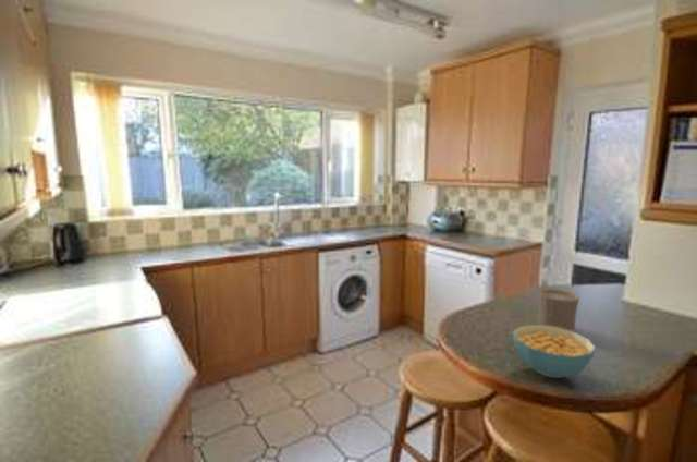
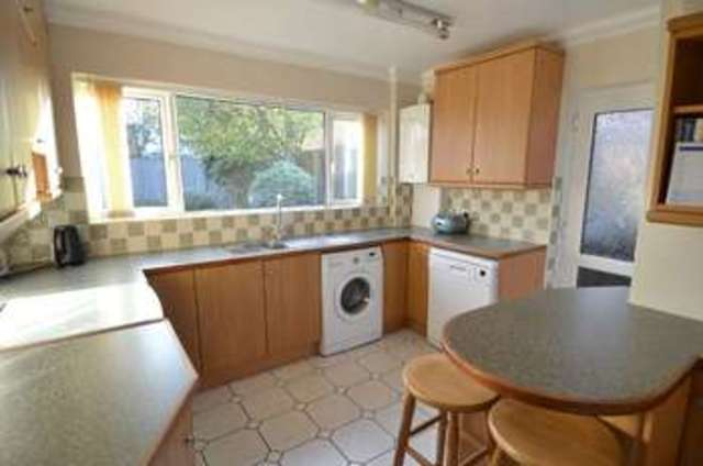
- cup [537,289,580,332]
- cereal bowl [512,324,597,379]
